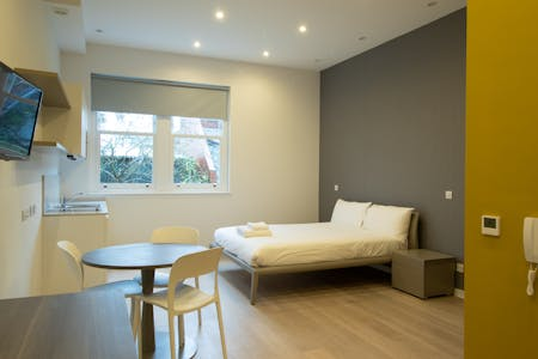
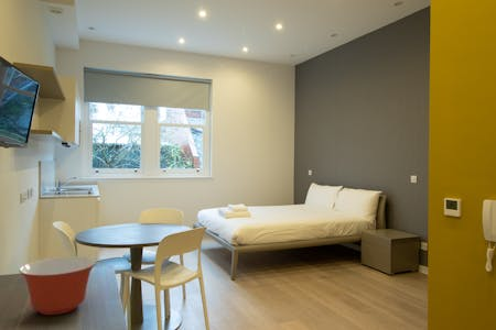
+ mixing bowl [18,255,97,316]
